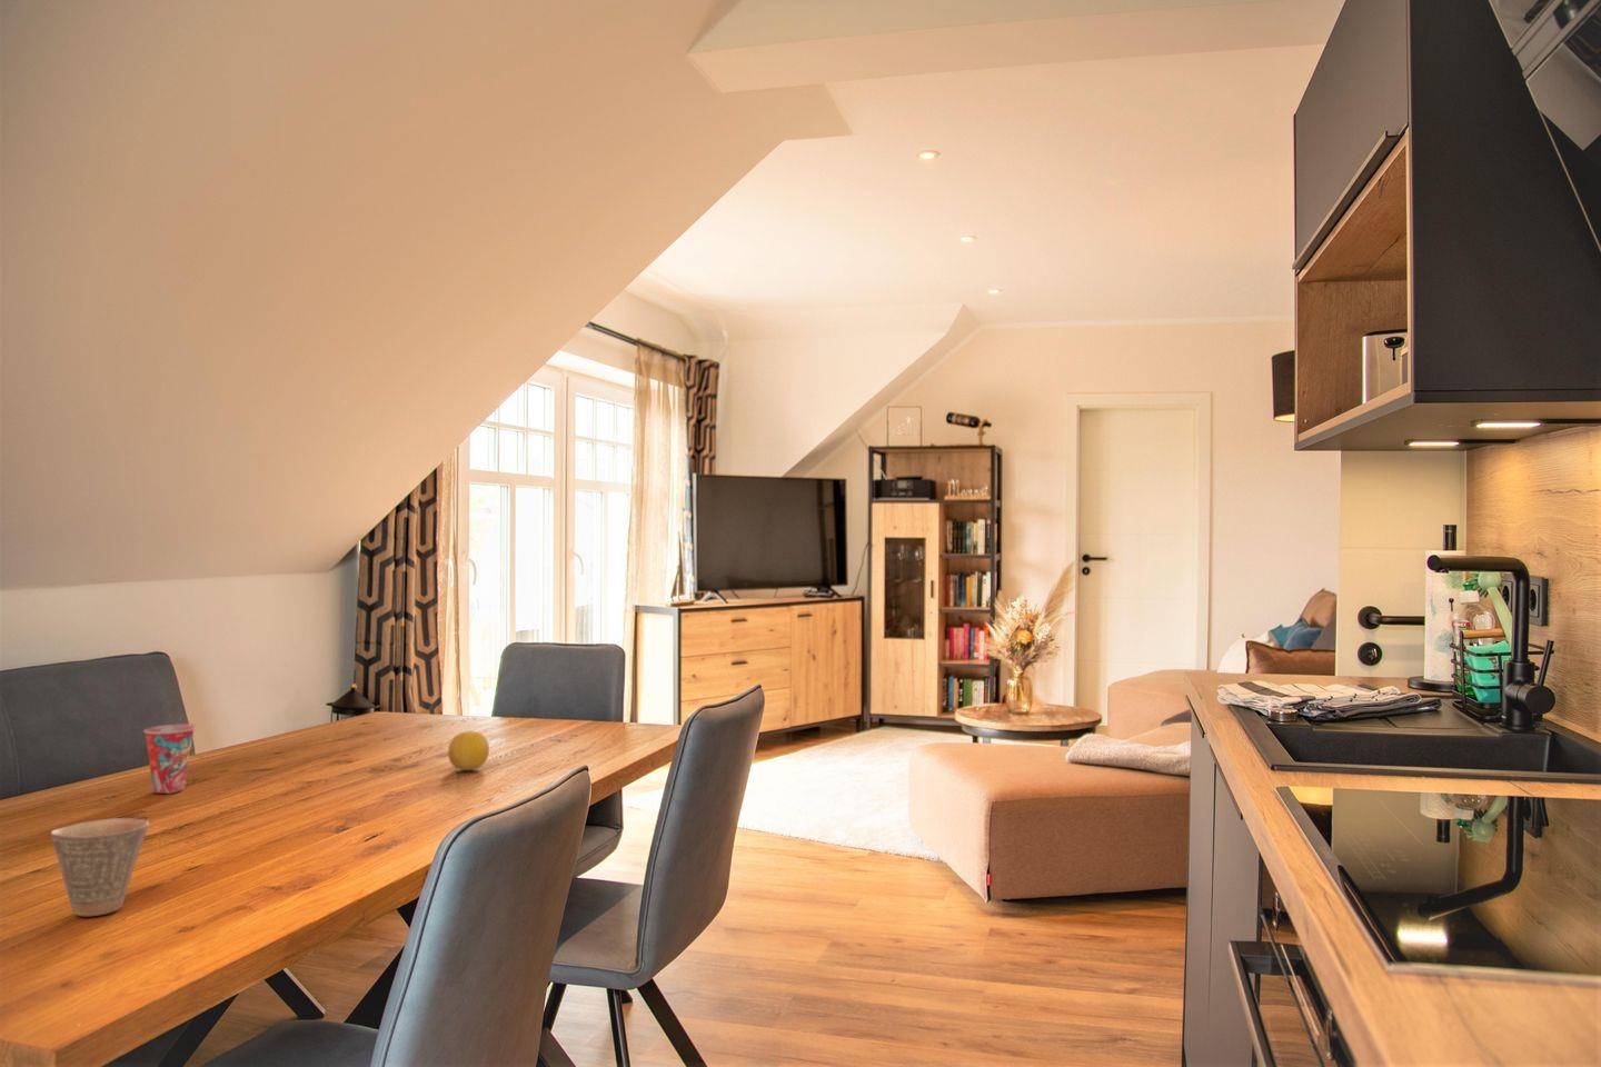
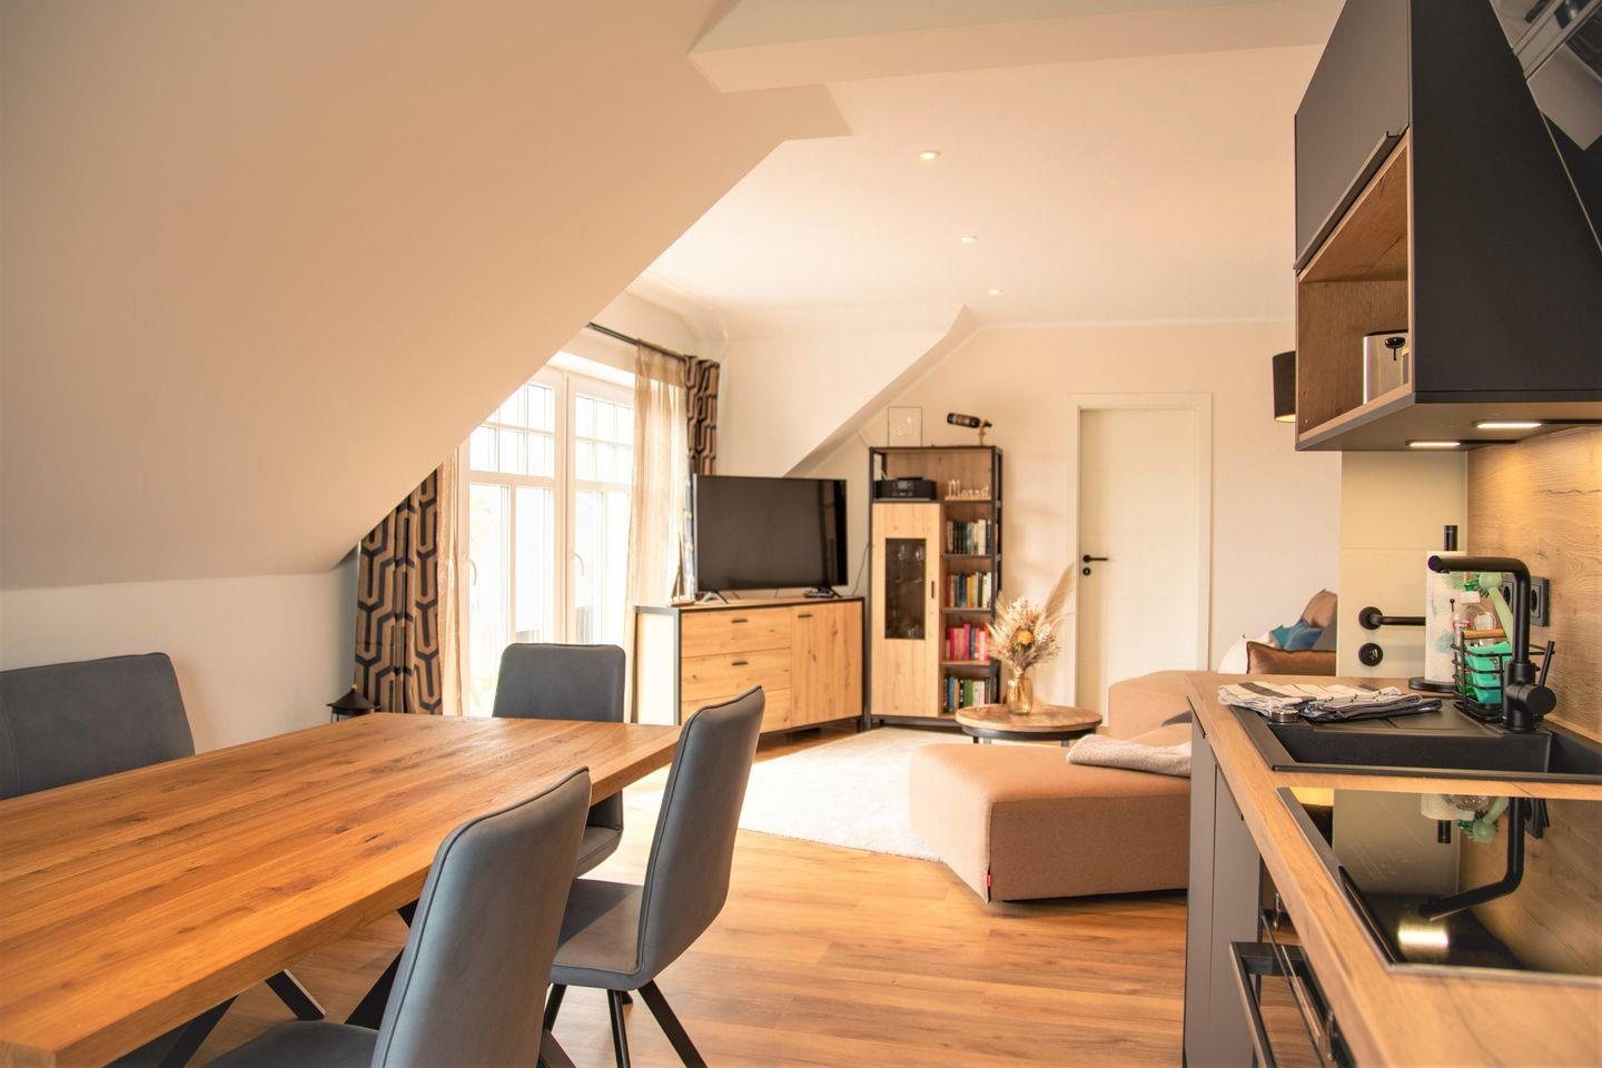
- cup [50,817,150,917]
- fruit [447,730,491,772]
- cup [142,723,197,794]
